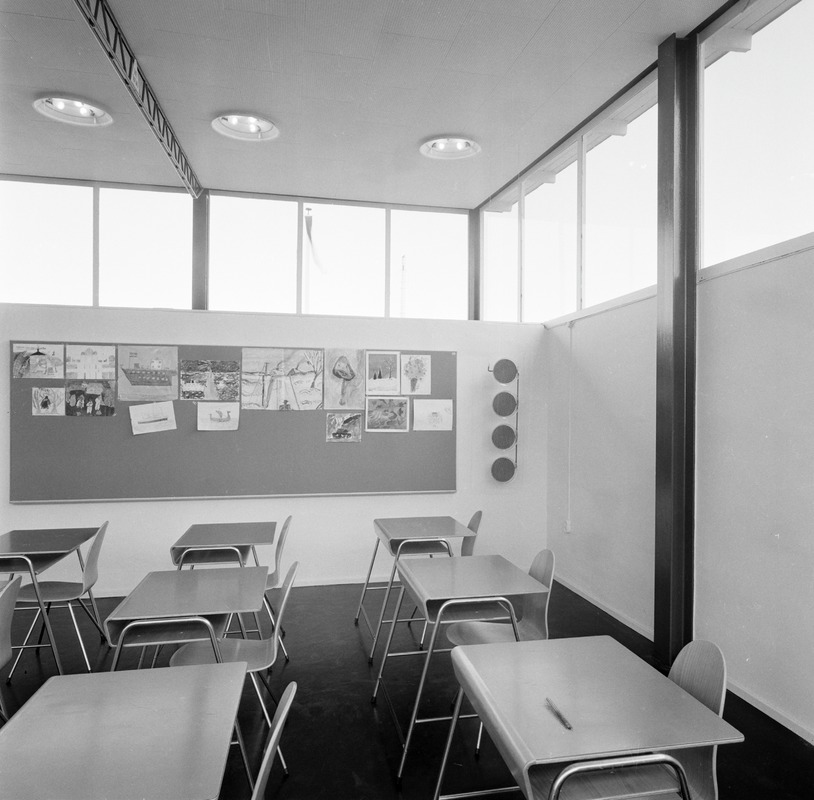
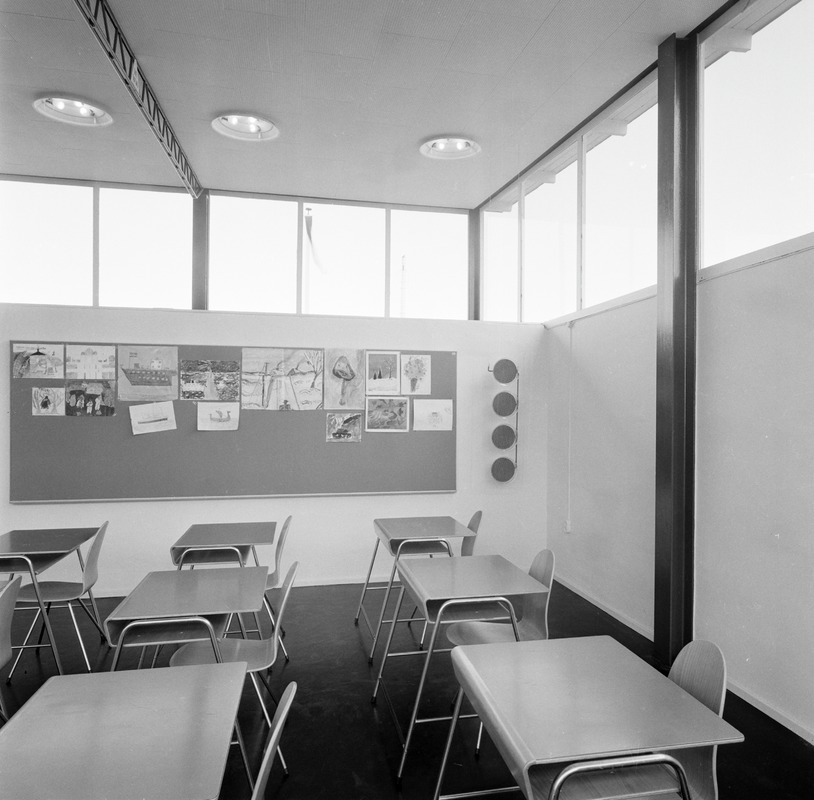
- pen [543,697,573,730]
